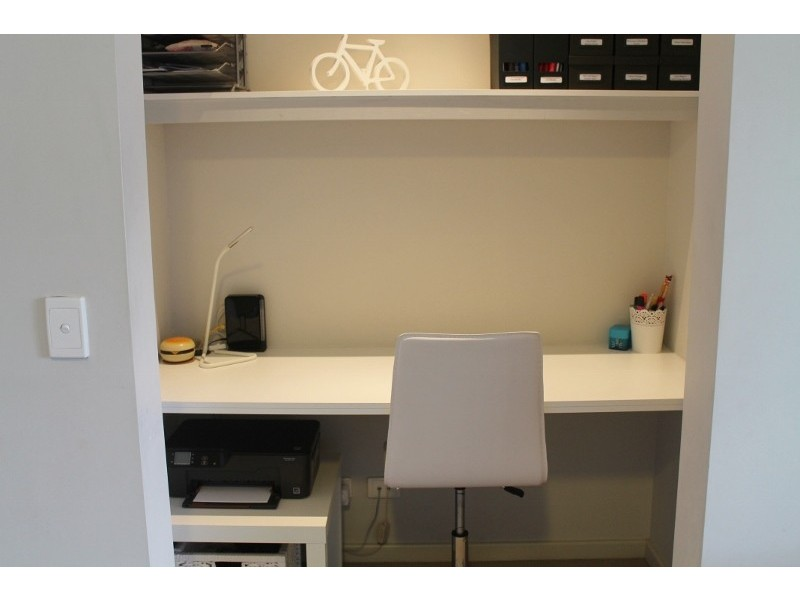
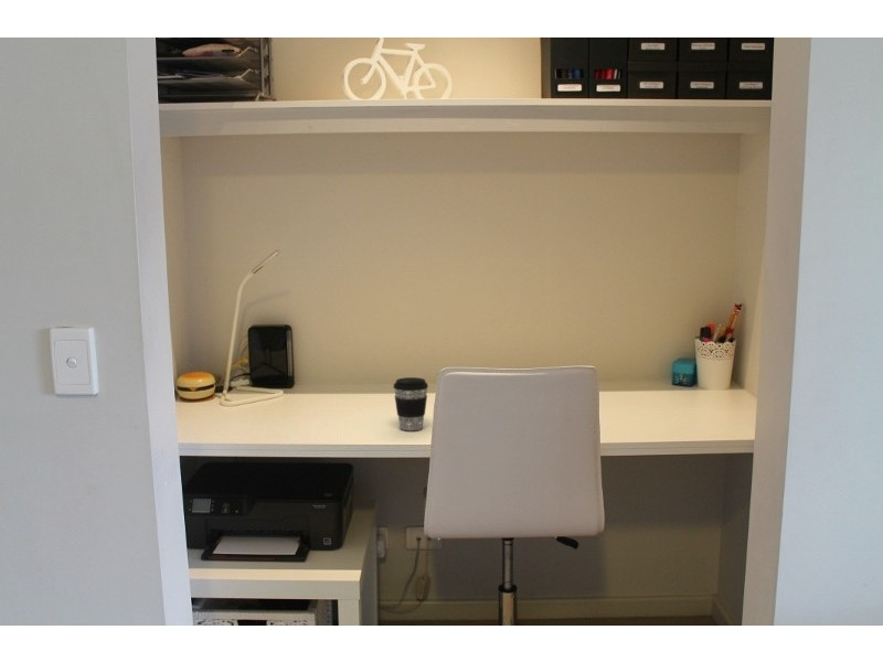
+ coffee cup [392,376,429,431]
